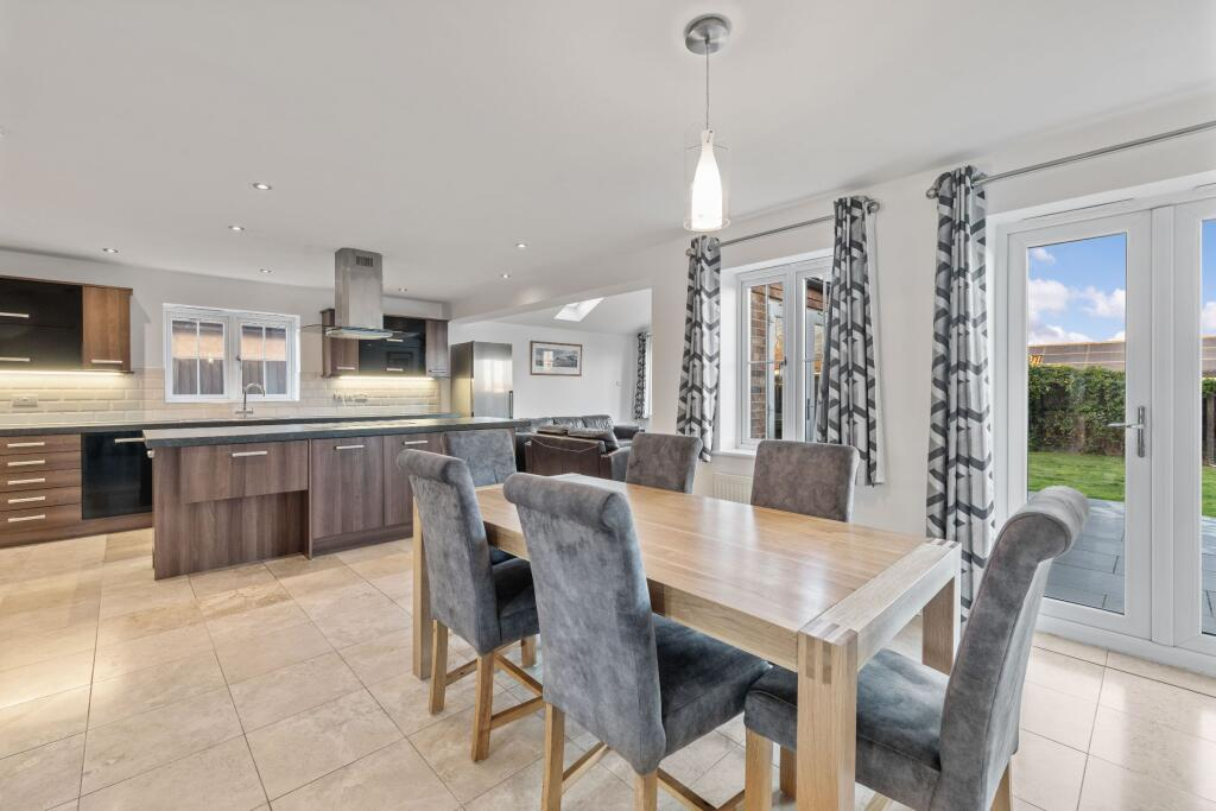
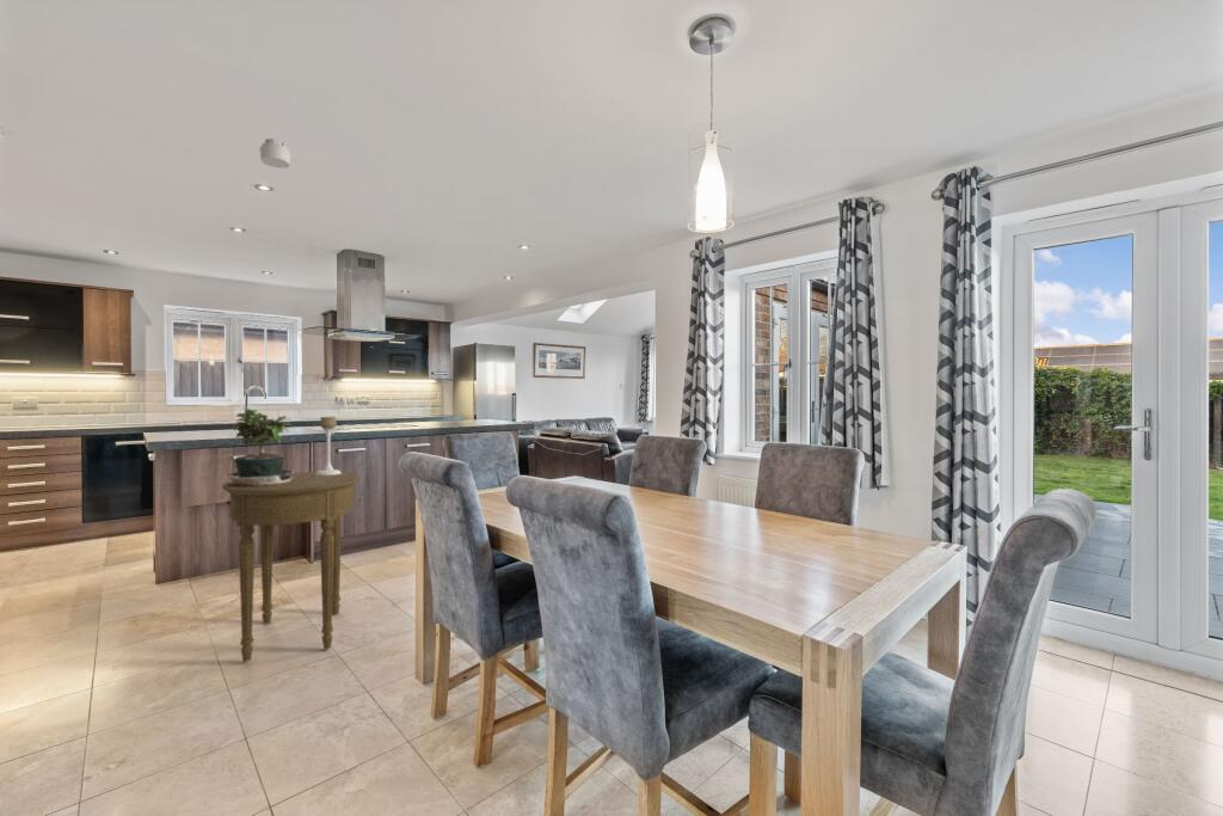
+ side table [221,471,362,663]
+ candle holder [315,416,342,476]
+ potted plant [226,406,295,486]
+ smoke detector [259,137,291,170]
